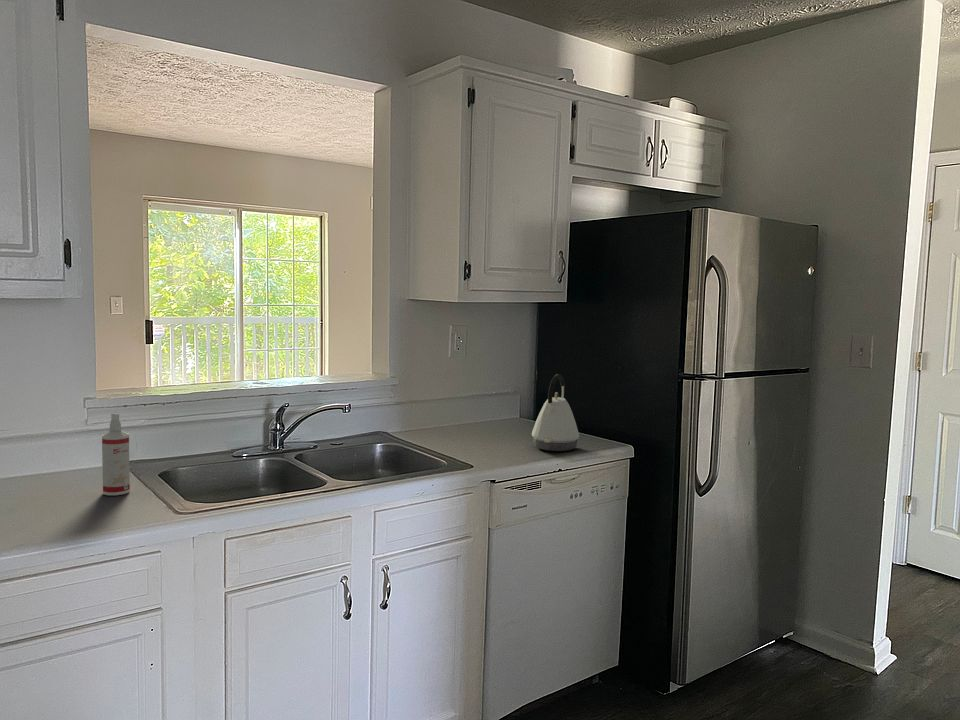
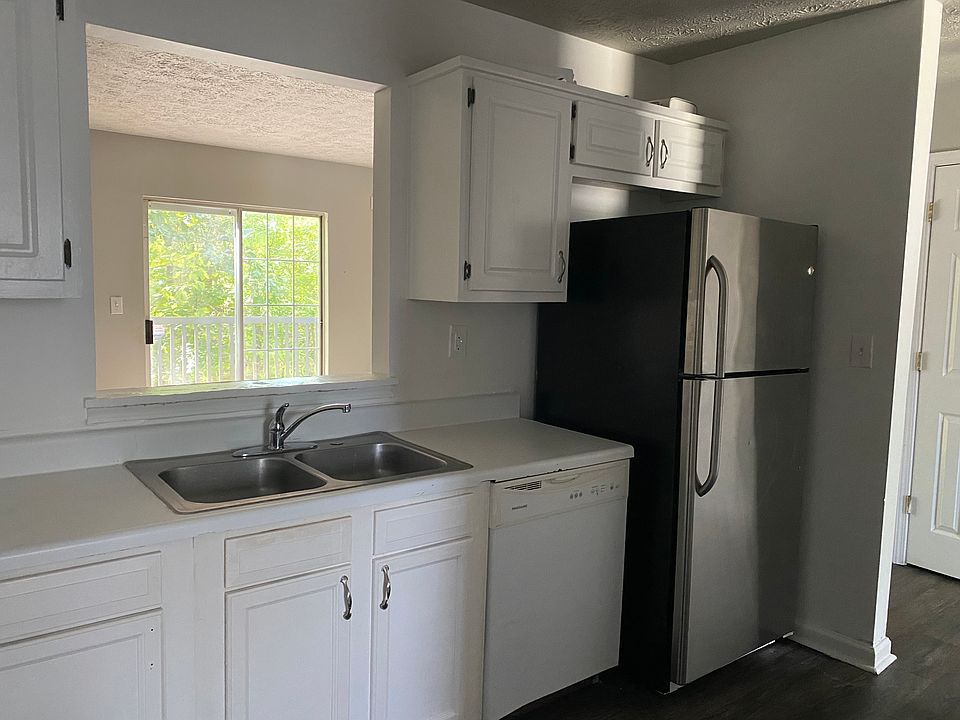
- kettle [531,373,580,452]
- spray bottle [101,412,131,496]
